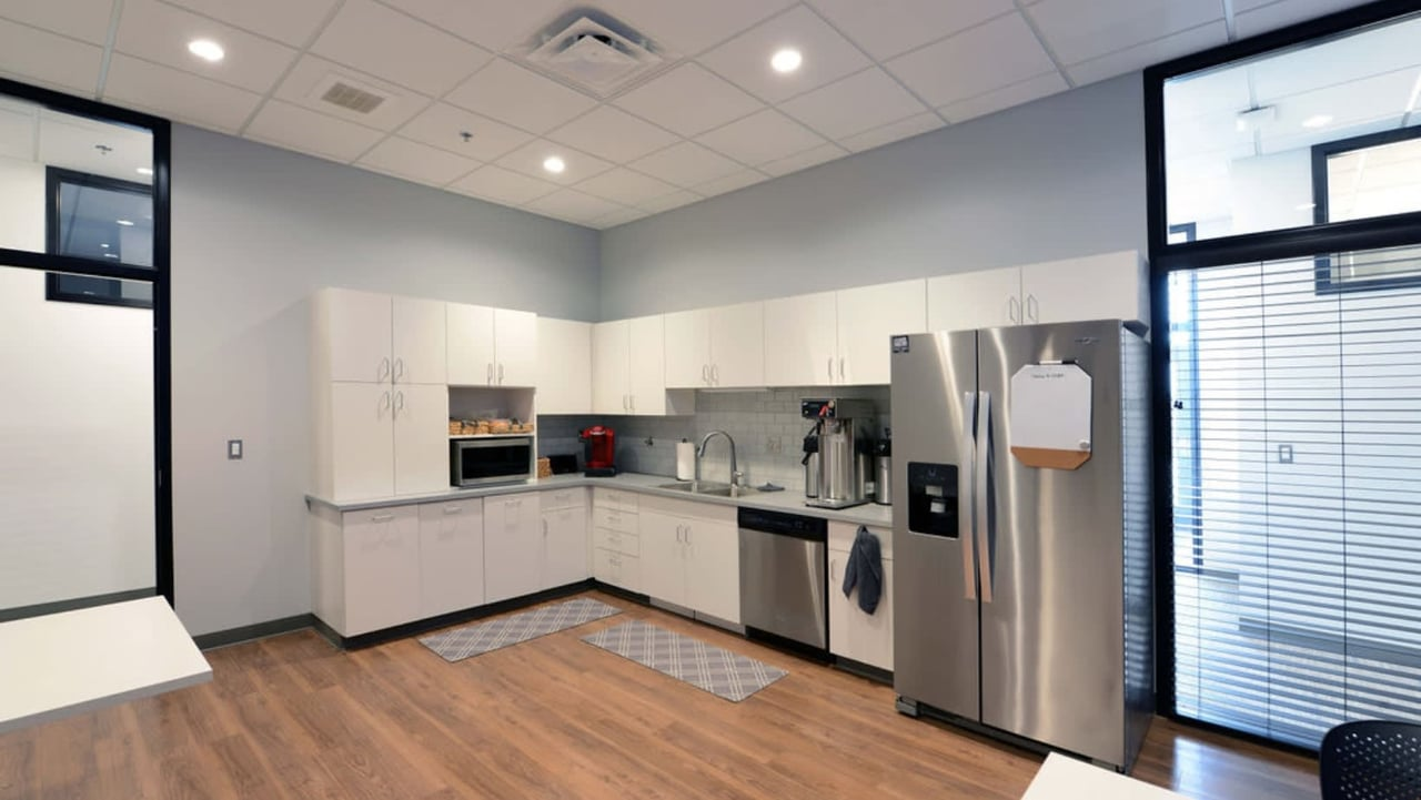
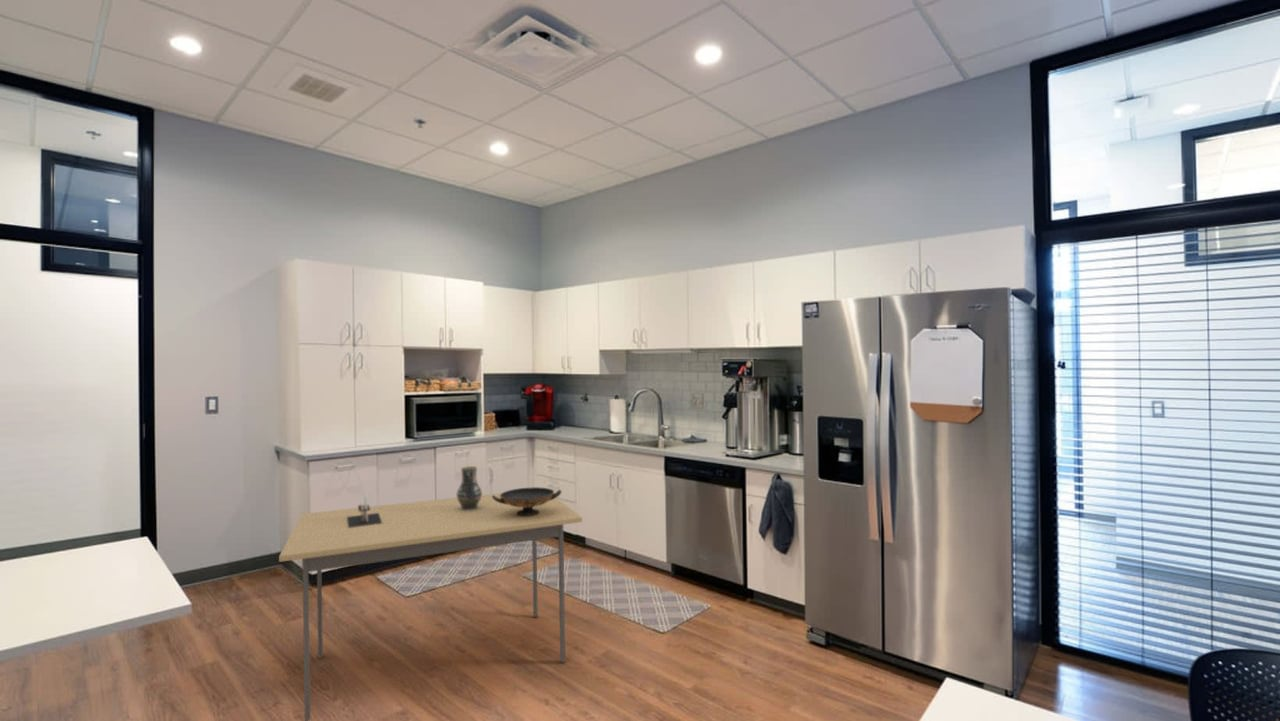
+ vase [456,465,483,511]
+ dining table [278,492,583,721]
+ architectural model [347,492,382,527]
+ decorative bowl [492,486,562,517]
